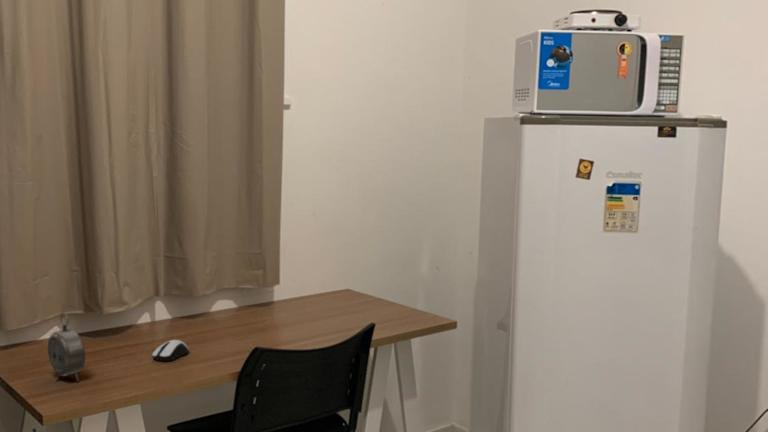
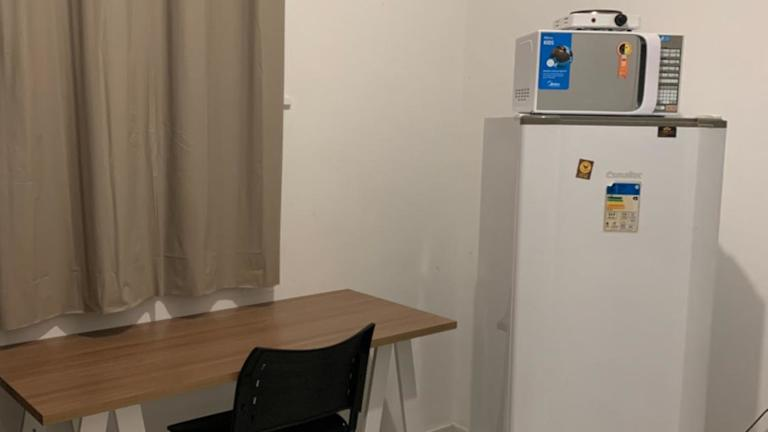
- alarm clock [47,312,86,383]
- computer mouse [151,339,190,362]
